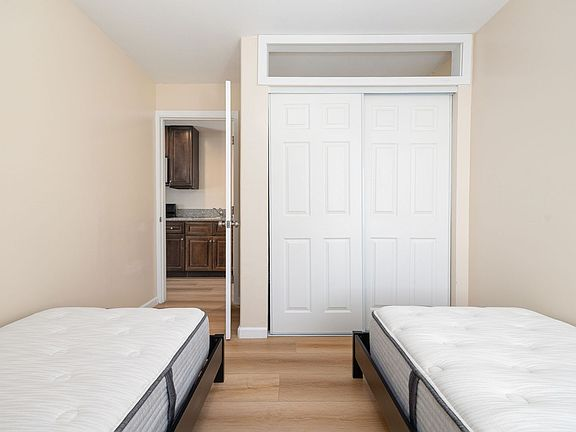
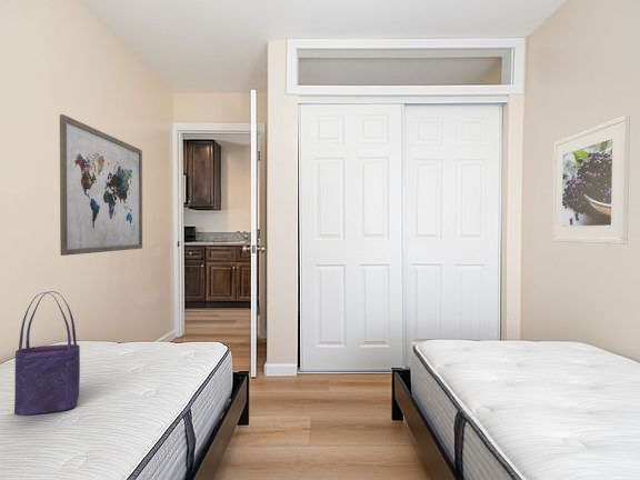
+ tote bag [13,290,81,416]
+ wall art [59,113,143,257]
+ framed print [551,114,631,246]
